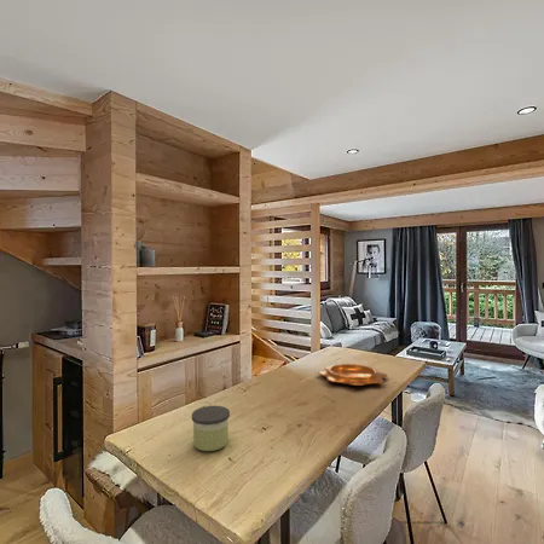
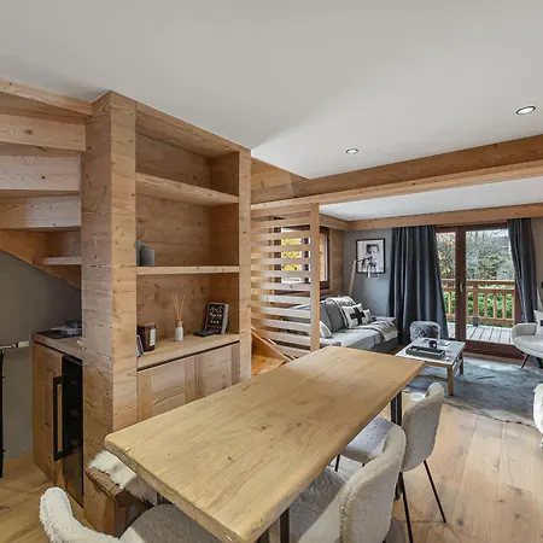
- decorative bowl [317,363,389,387]
- candle [191,405,231,452]
